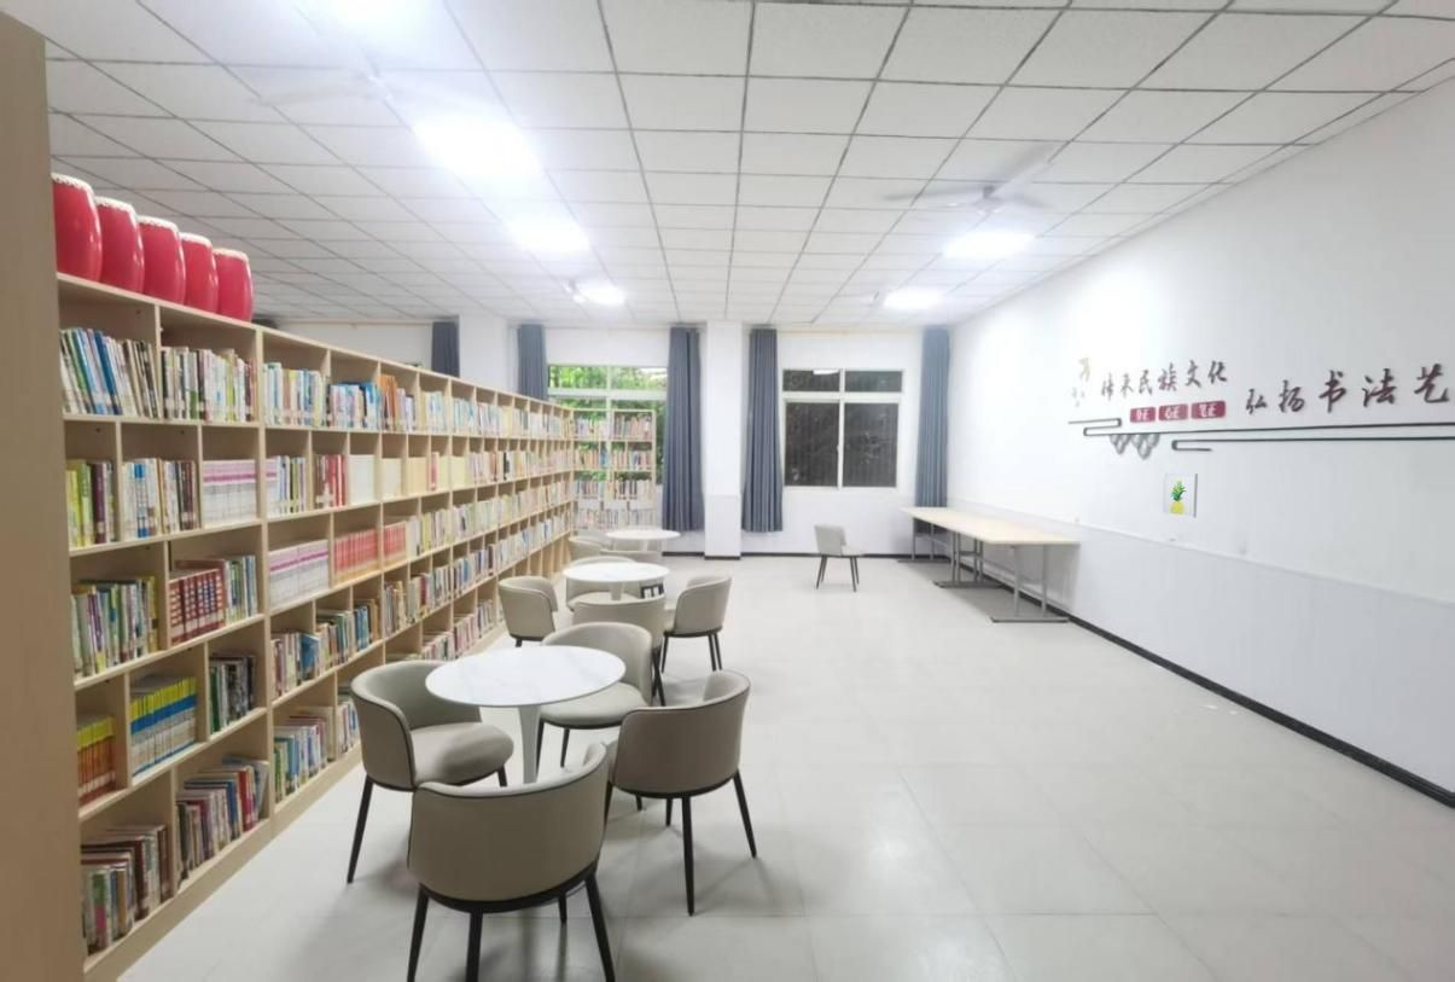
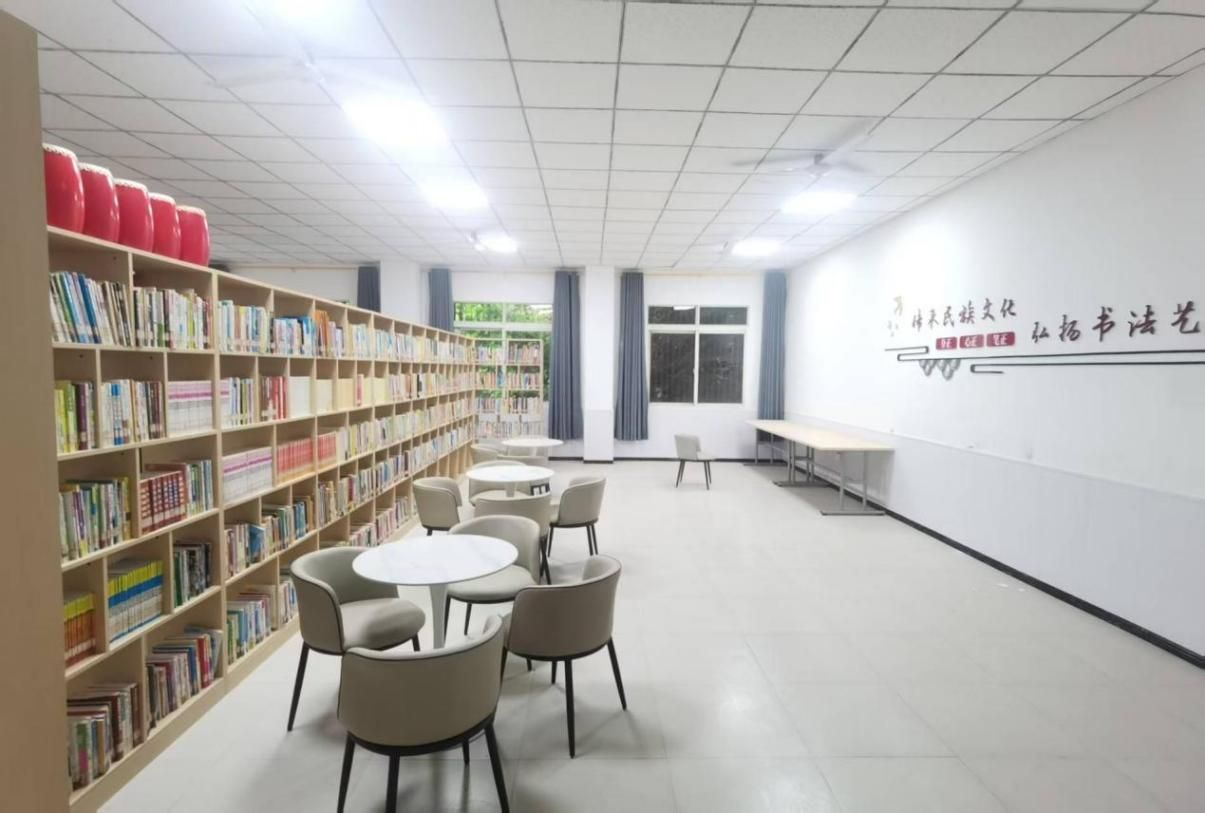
- wall art [1160,471,1199,519]
